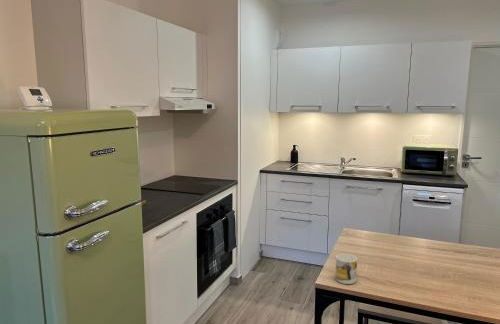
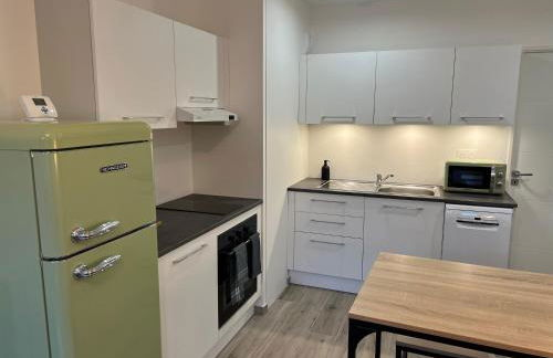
- mug [334,253,359,285]
